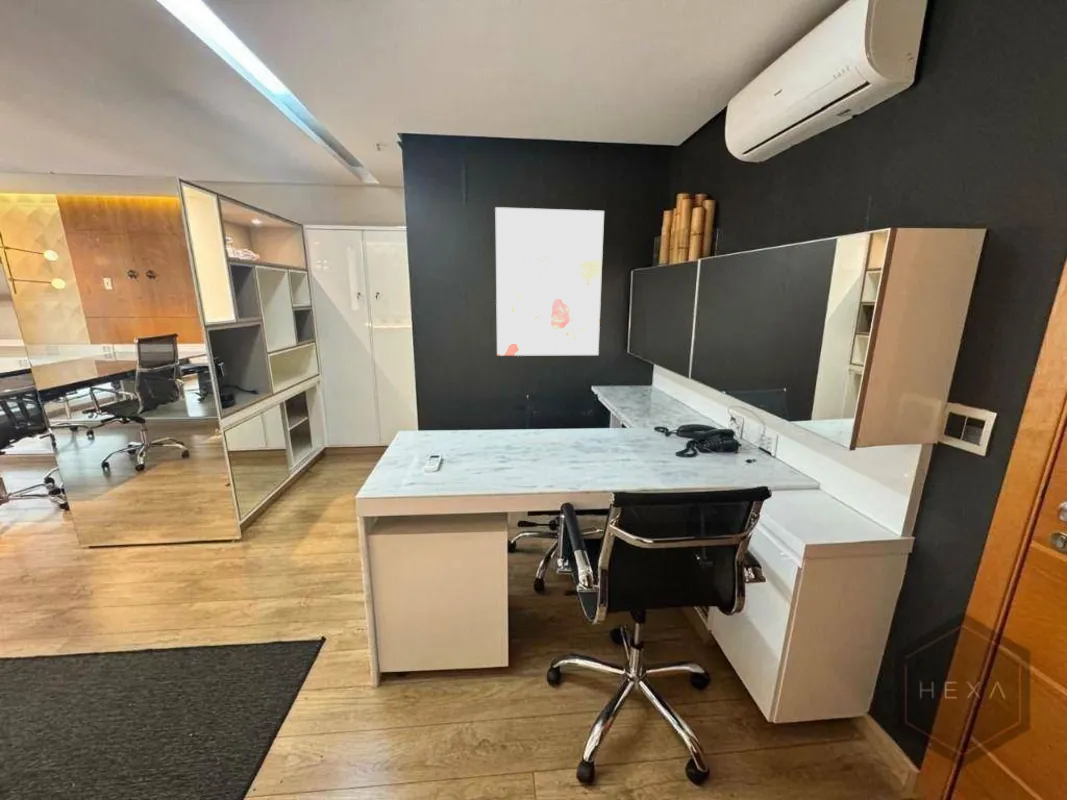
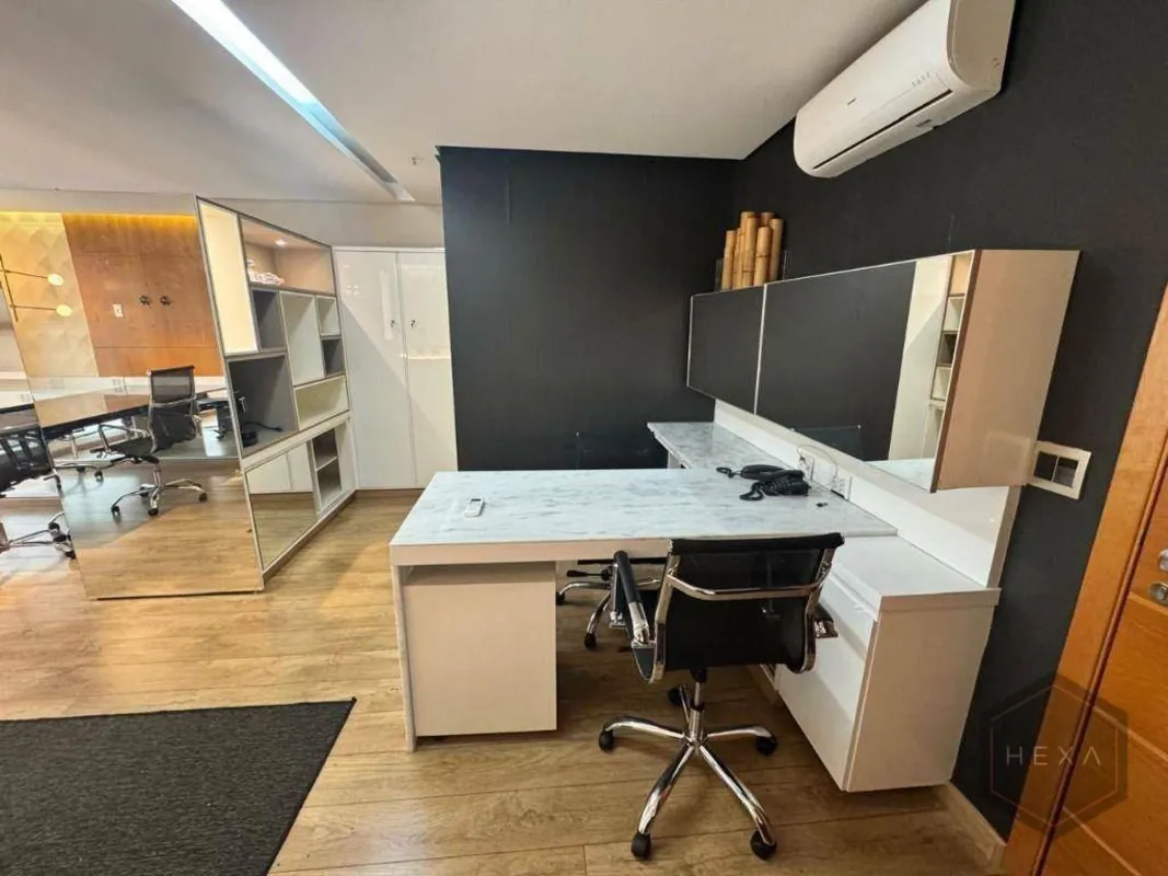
- wall art [494,206,605,357]
